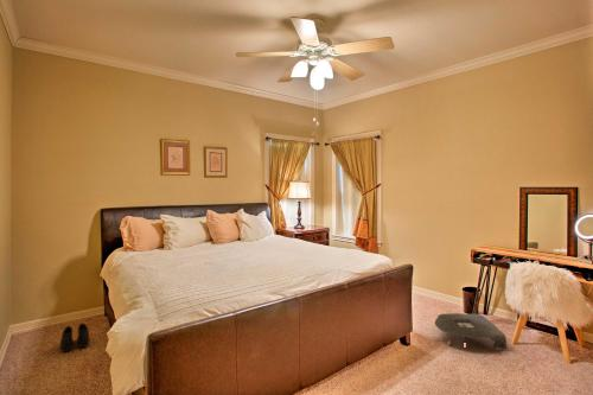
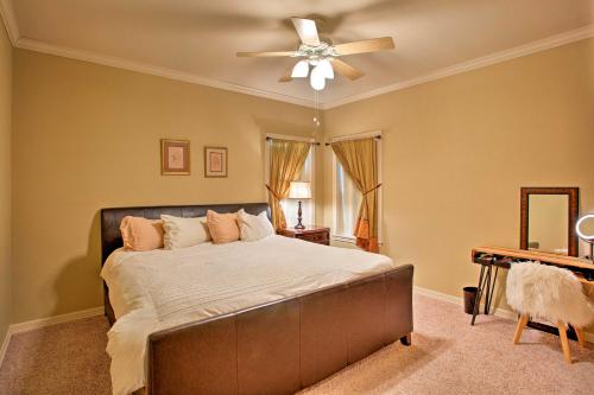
- bag [434,312,508,352]
- boots [59,323,90,353]
